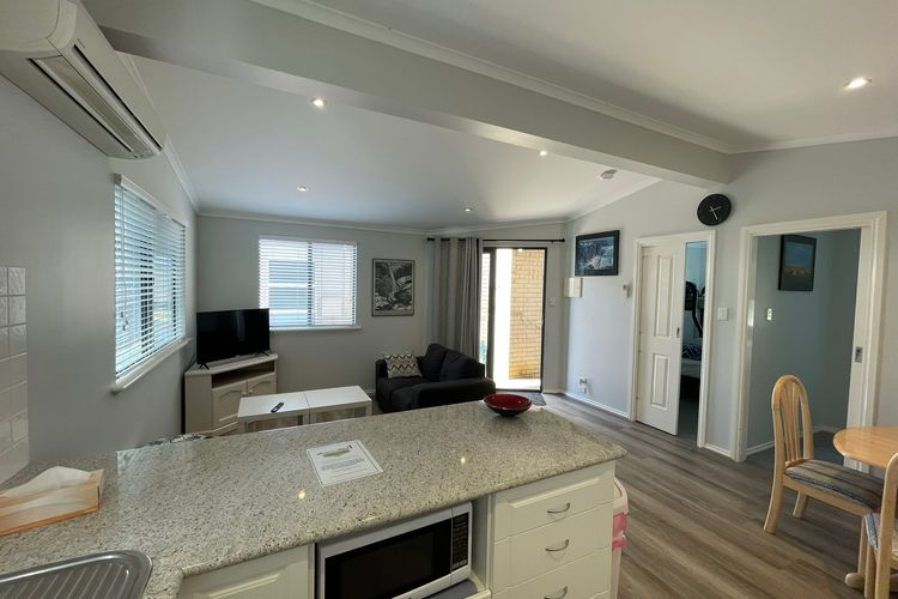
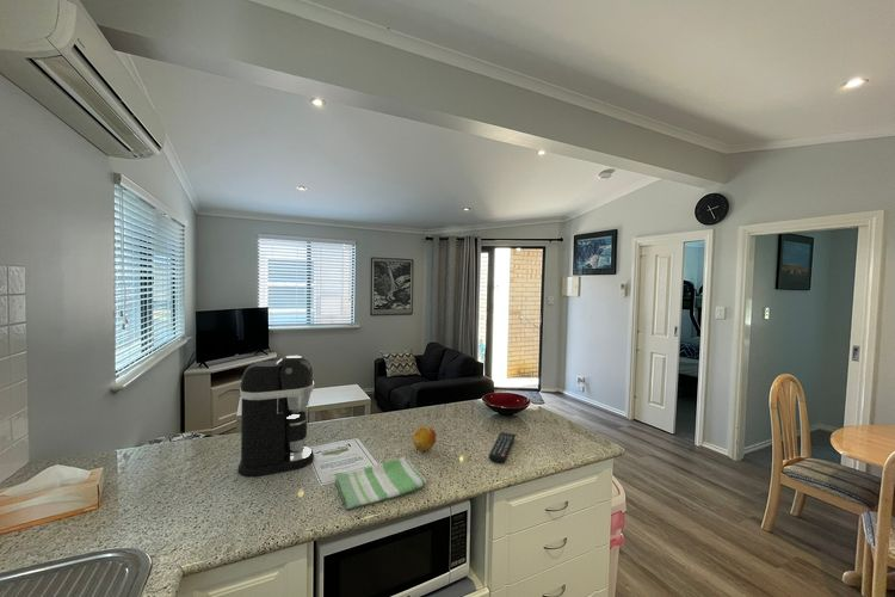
+ dish towel [333,456,428,510]
+ fruit [412,425,437,451]
+ coffee maker [236,355,315,479]
+ remote control [488,431,517,464]
